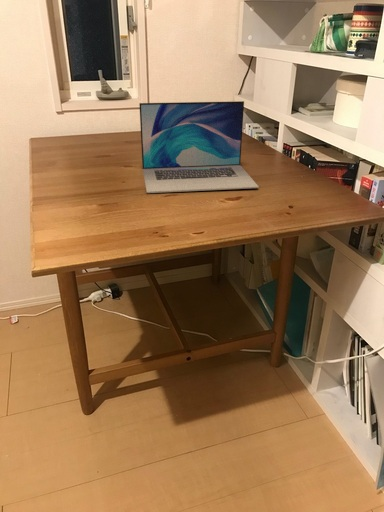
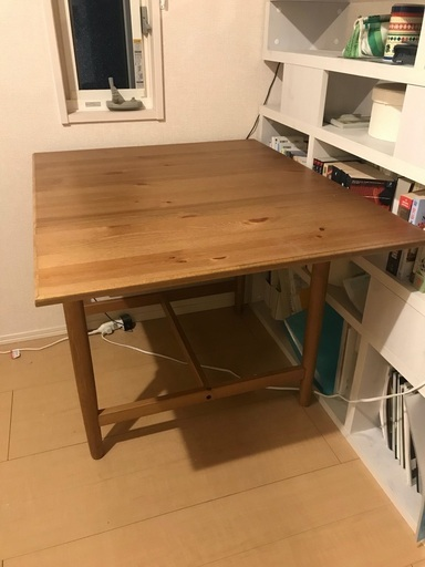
- laptop [138,100,260,194]
